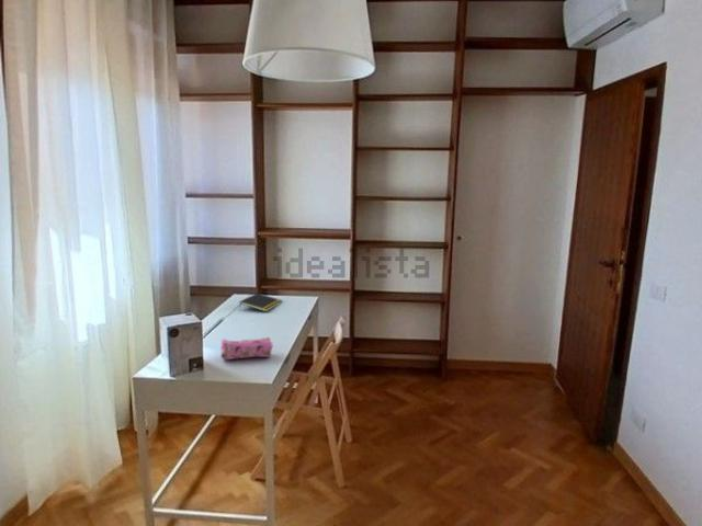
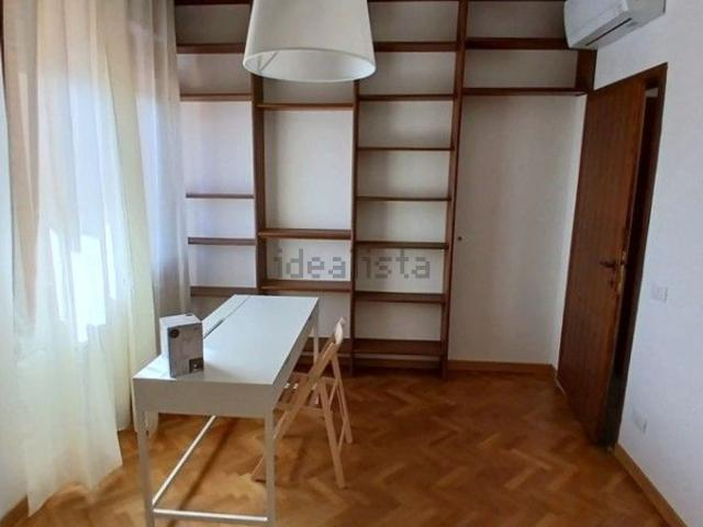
- pencil case [219,336,274,361]
- notepad [238,293,283,312]
